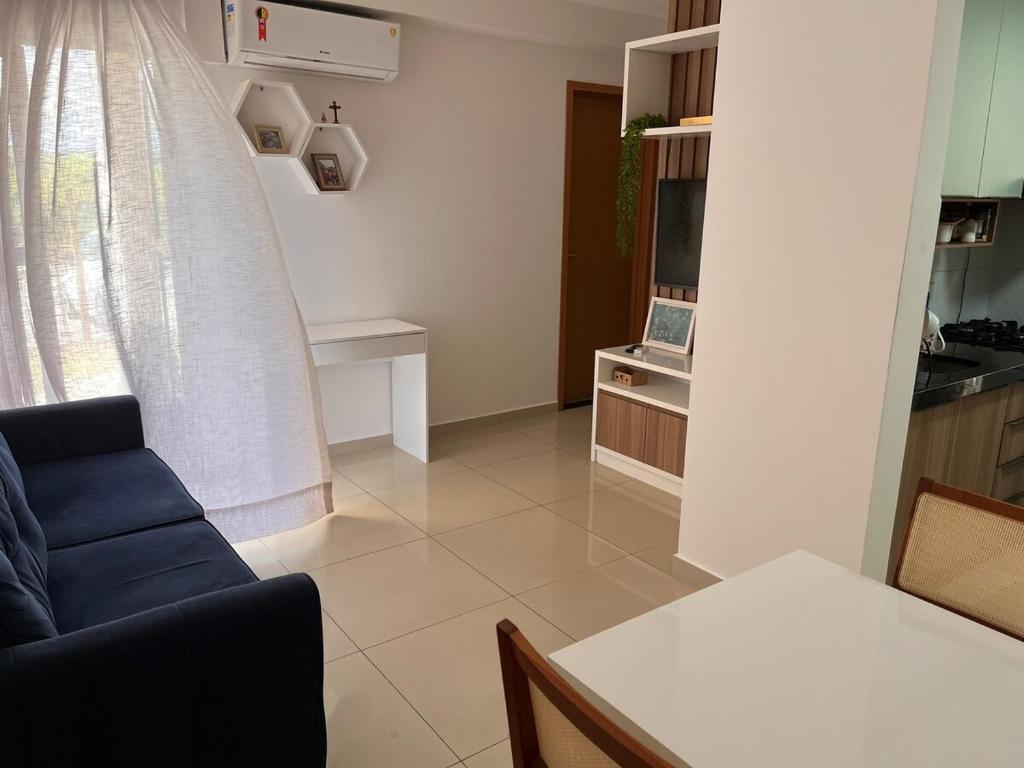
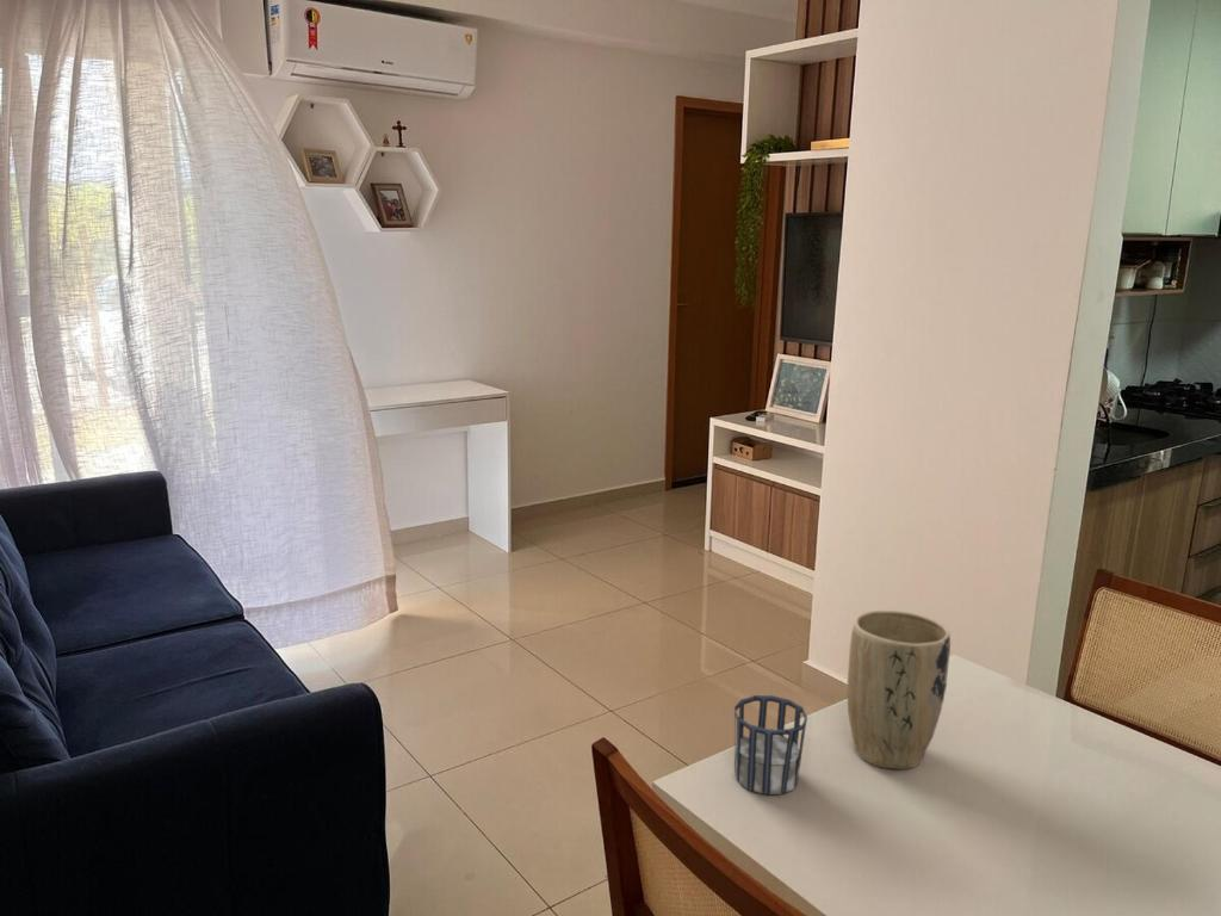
+ plant pot [847,609,952,770]
+ cup [733,694,808,796]
